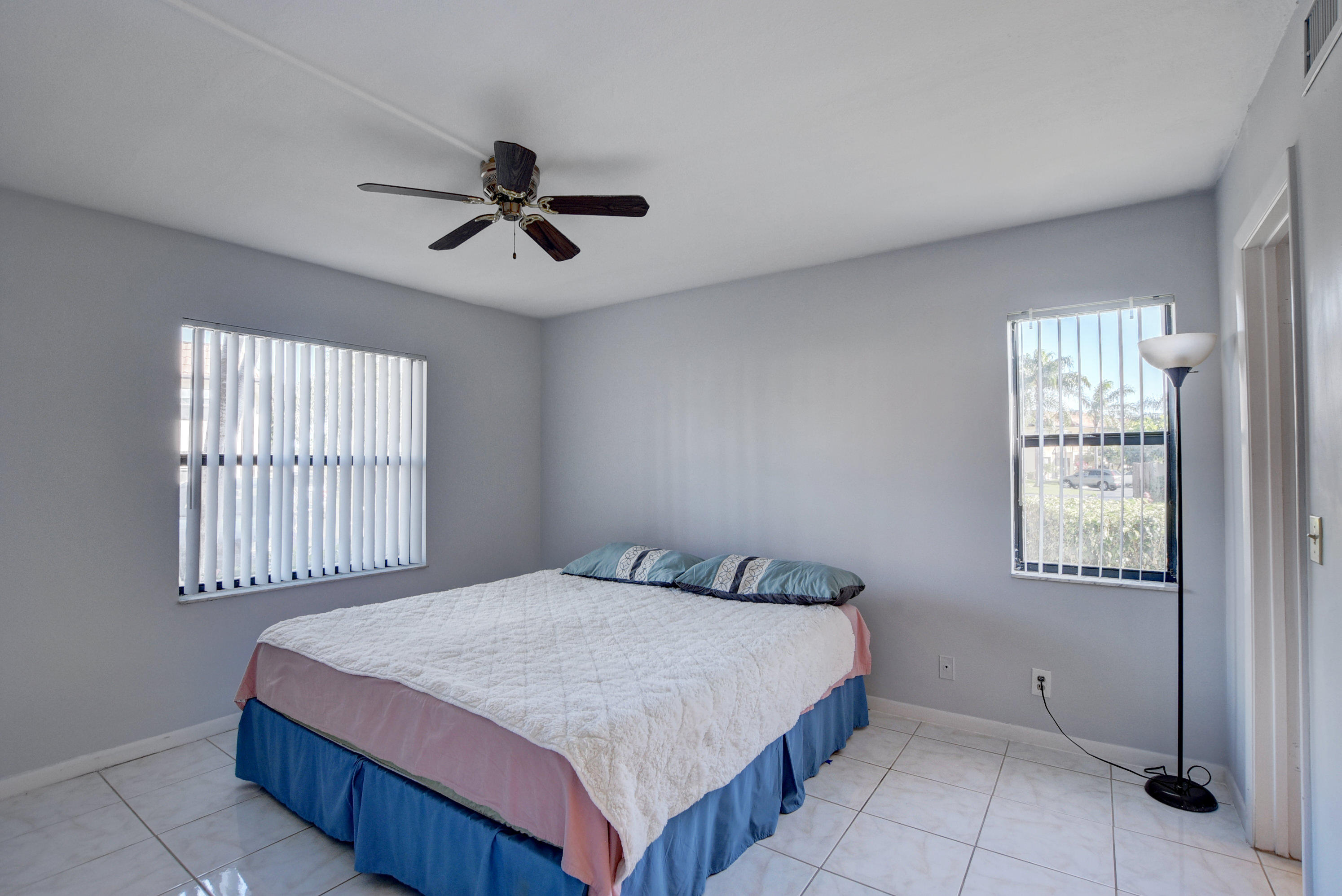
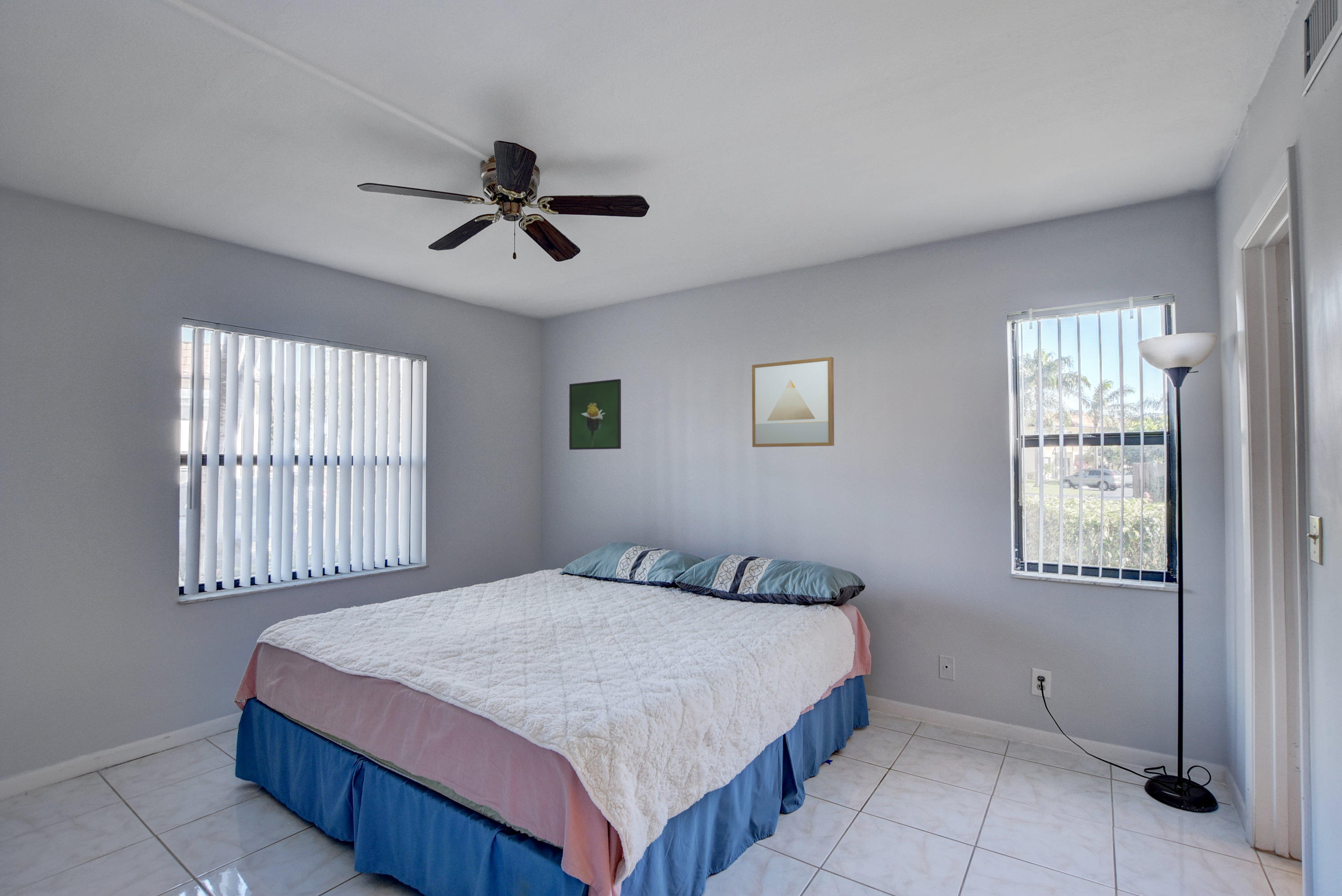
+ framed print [569,378,621,450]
+ wall art [752,356,835,448]
